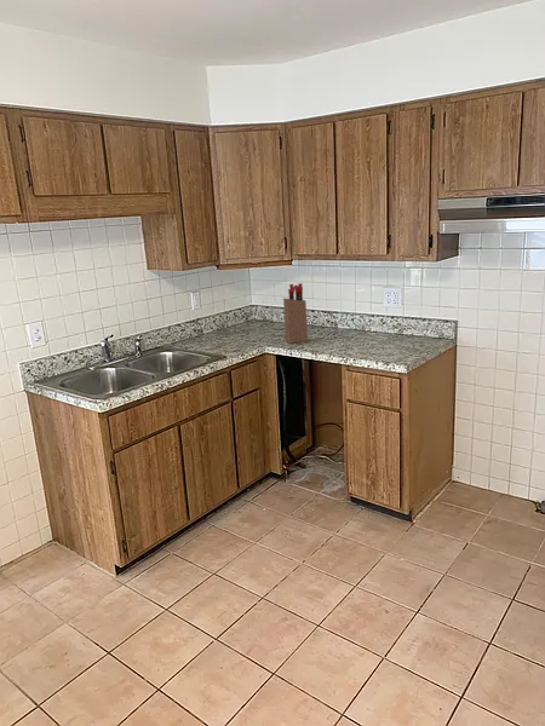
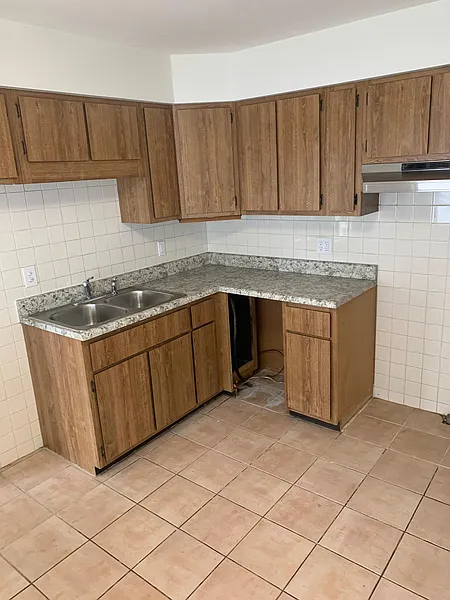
- knife block [282,282,309,345]
